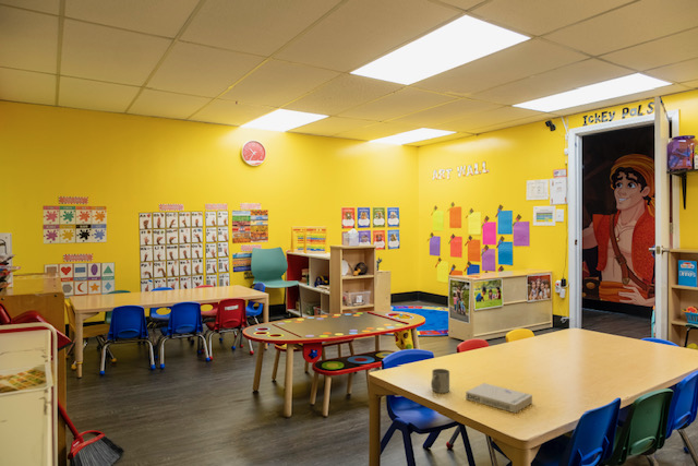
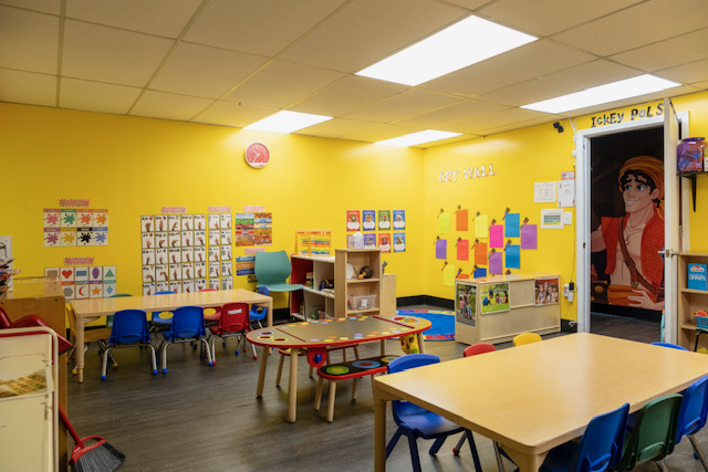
- mug [430,368,450,394]
- book [465,382,533,414]
